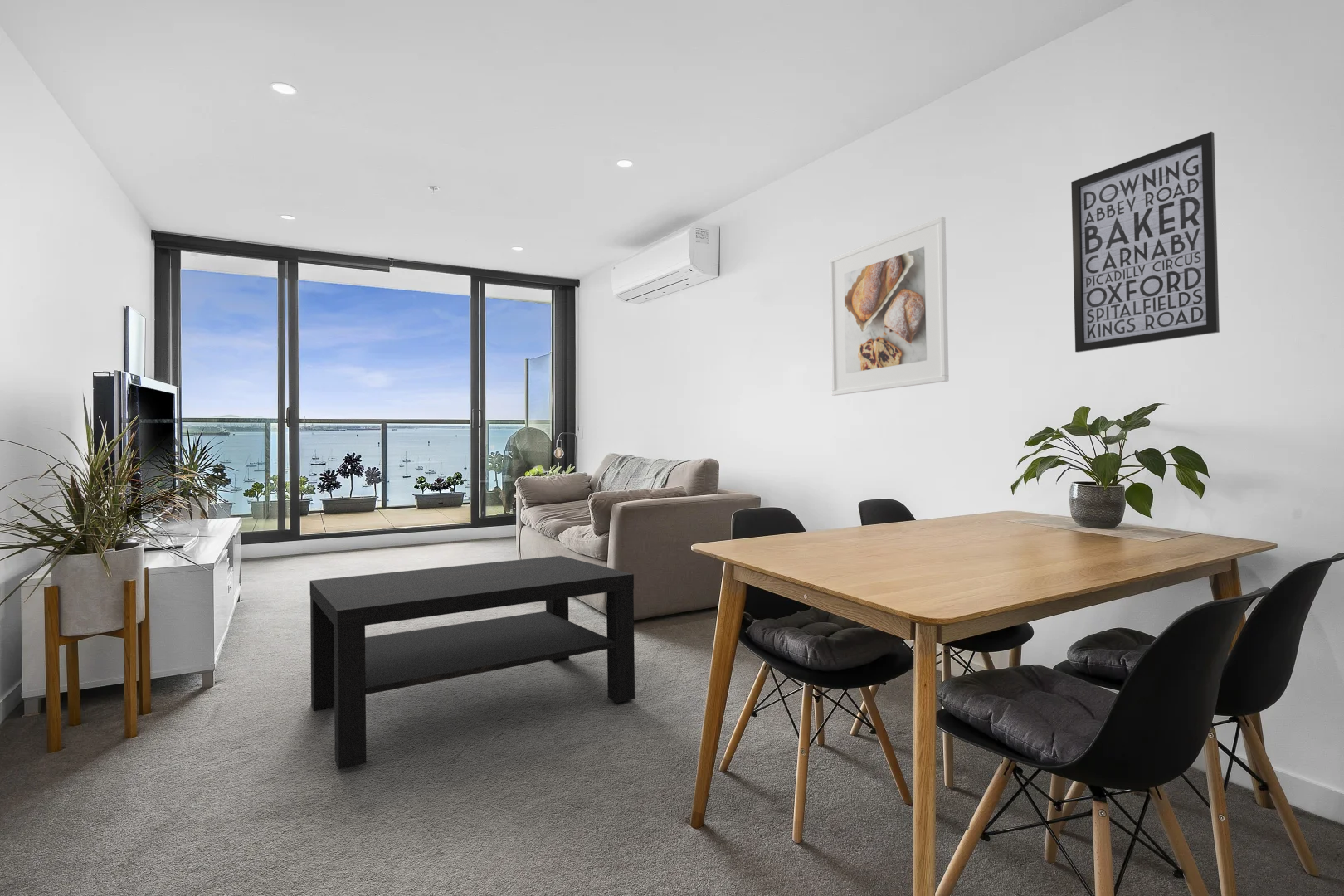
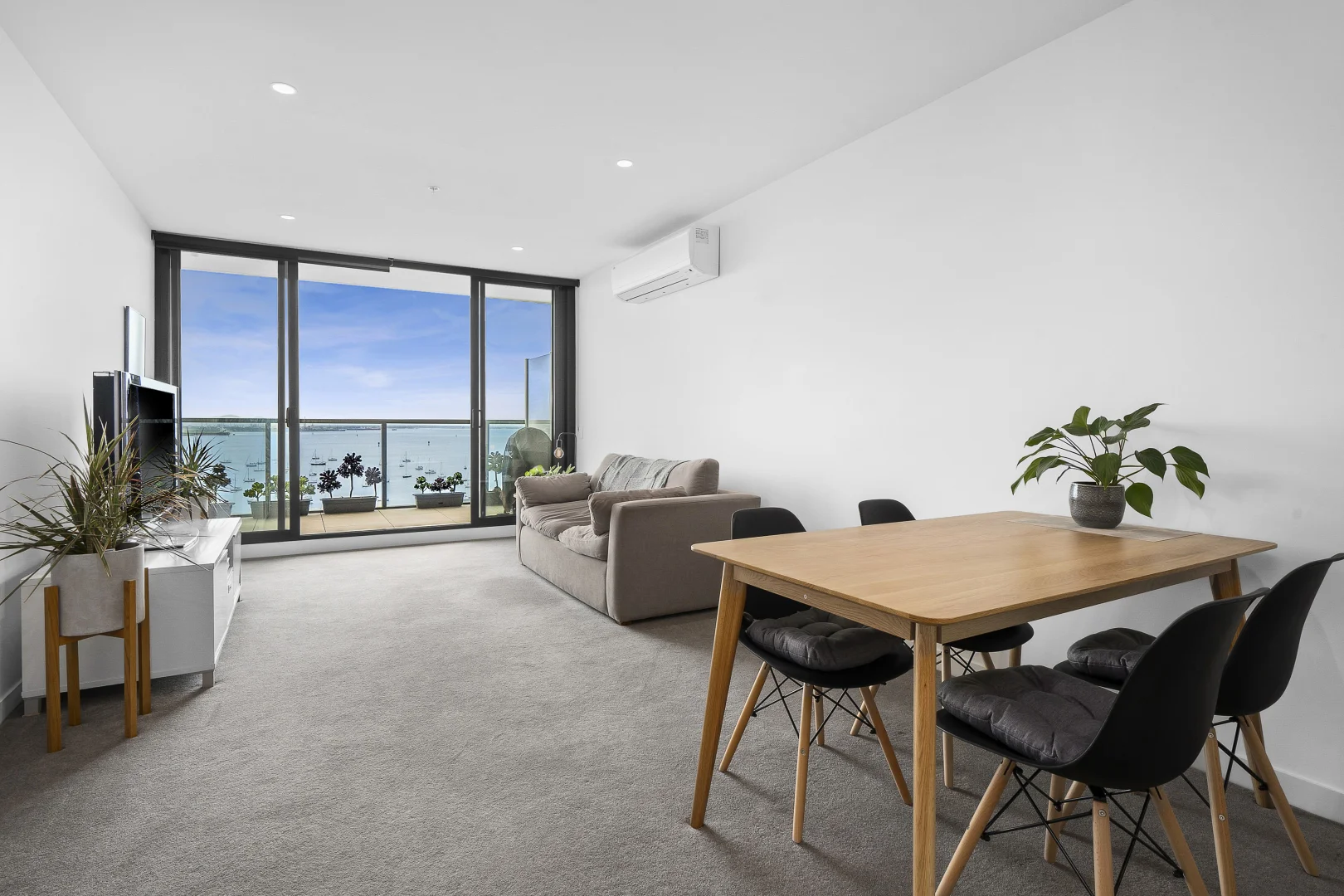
- wall art [1070,131,1220,353]
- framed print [829,216,950,397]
- coffee table [309,555,635,771]
